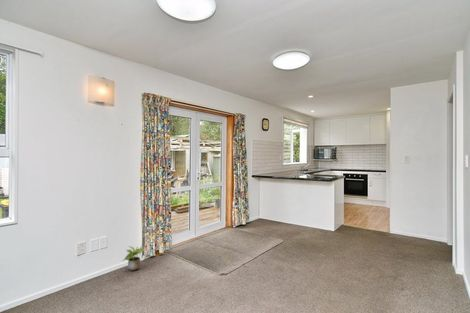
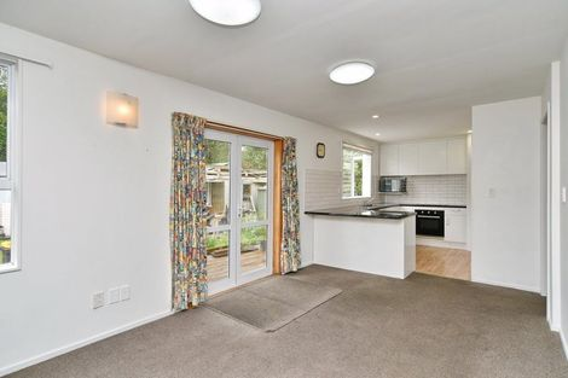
- potted plant [122,245,145,271]
